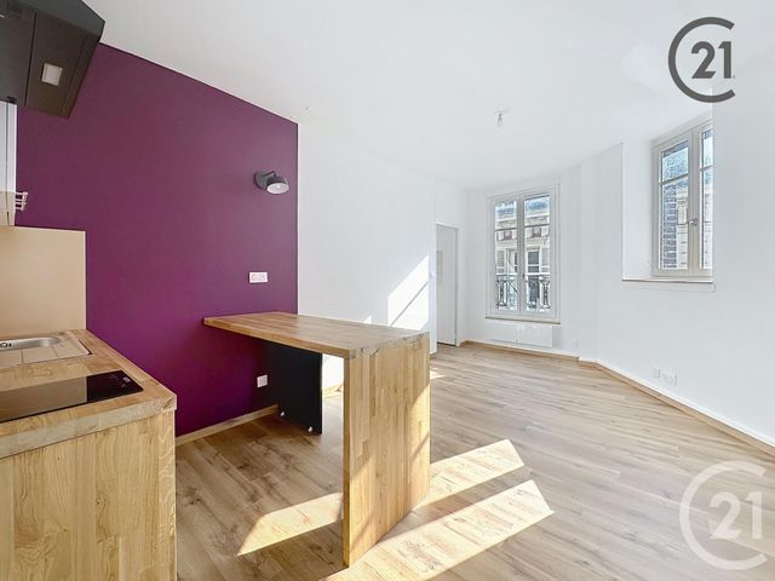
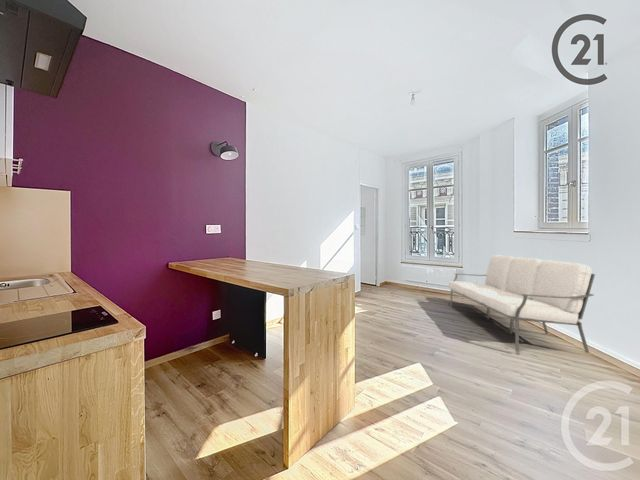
+ sofa [448,254,596,354]
